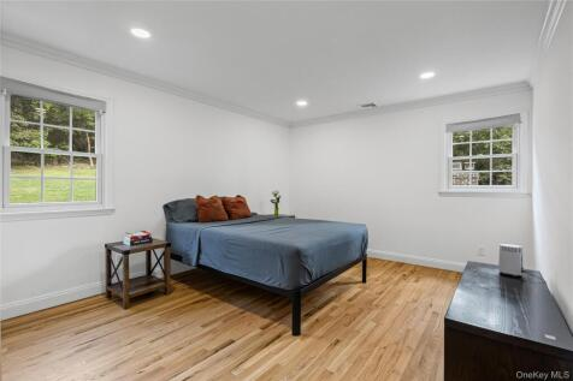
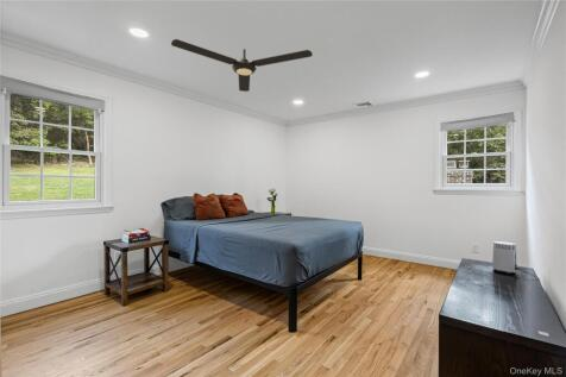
+ ceiling fan [170,38,314,93]
